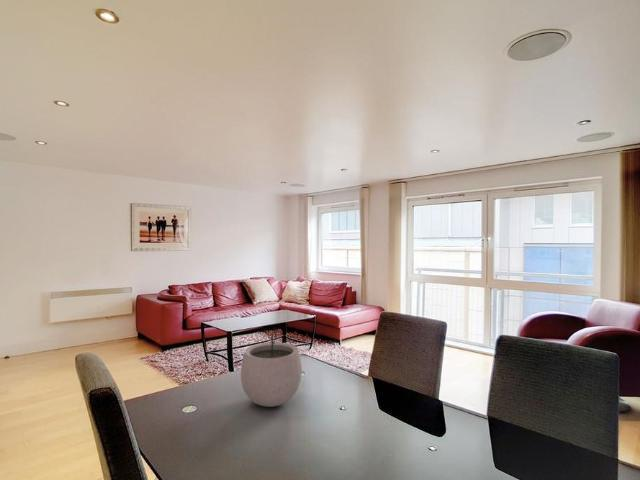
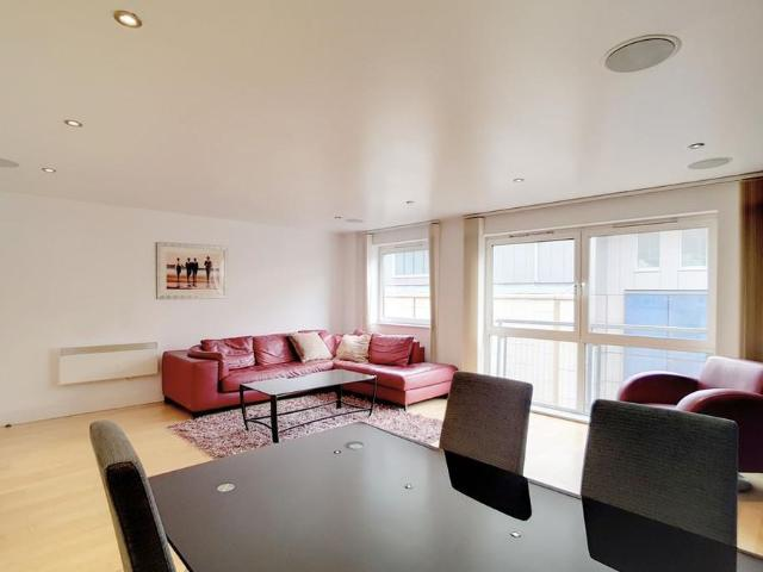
- plant pot [240,327,303,408]
